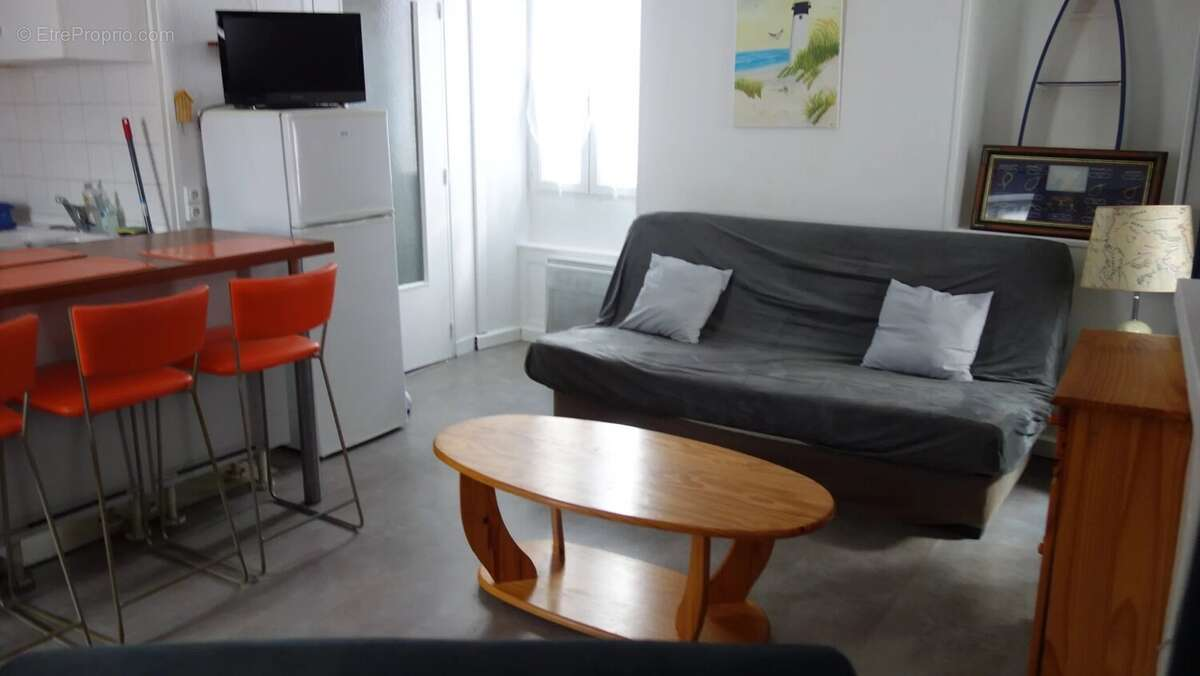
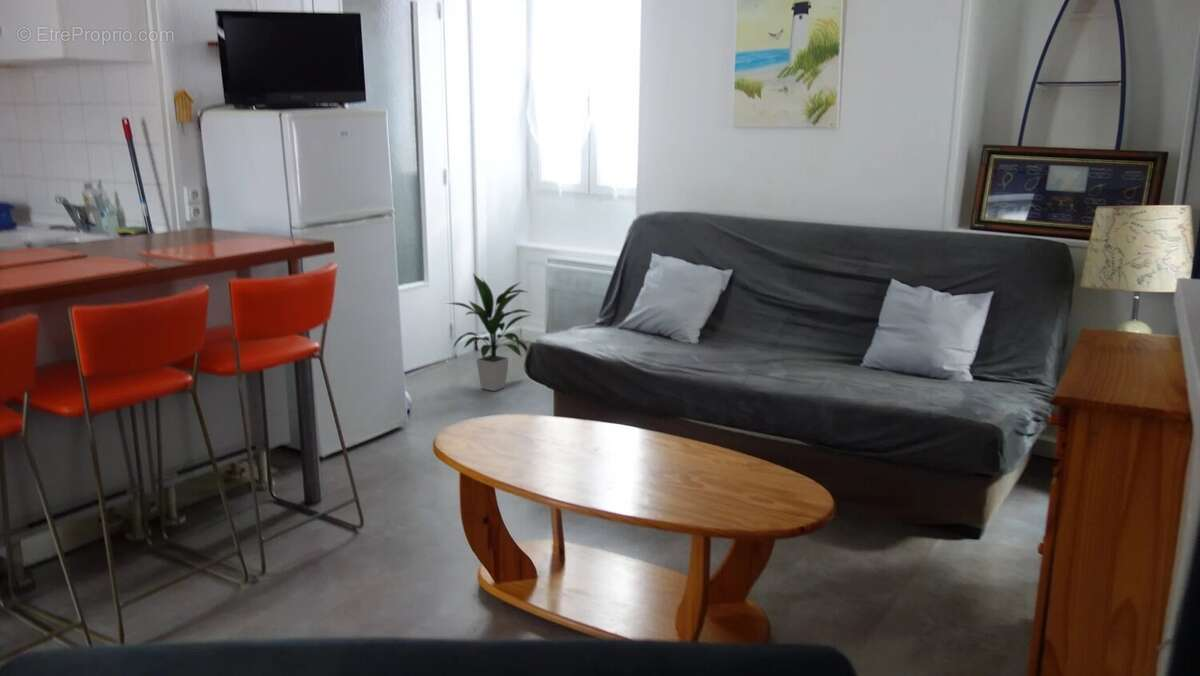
+ indoor plant [446,272,533,392]
